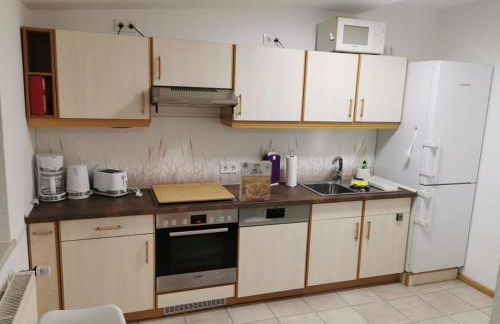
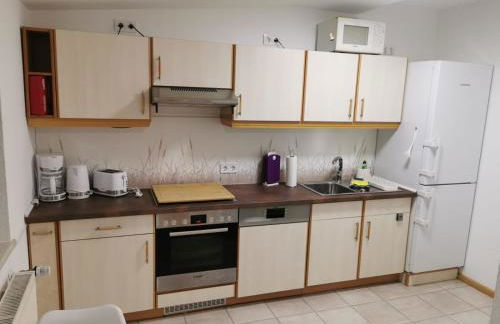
- cereal box [238,160,273,203]
